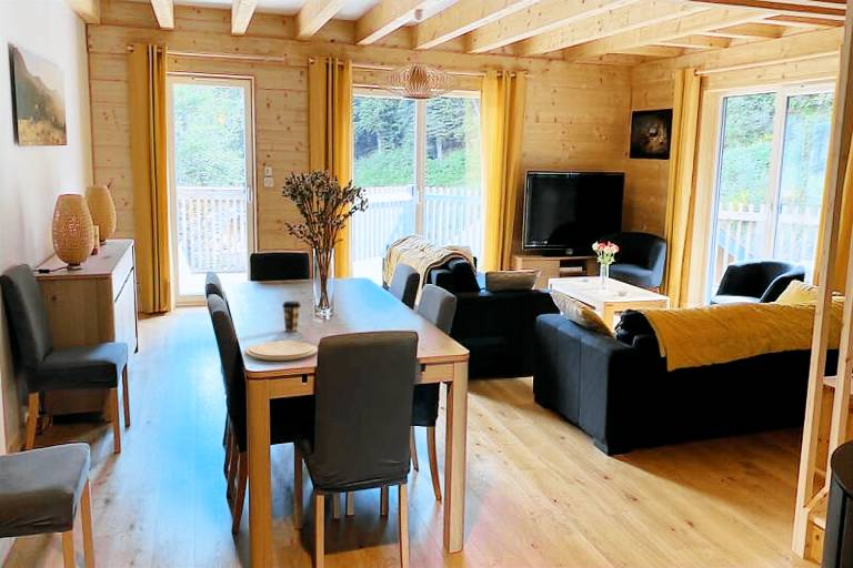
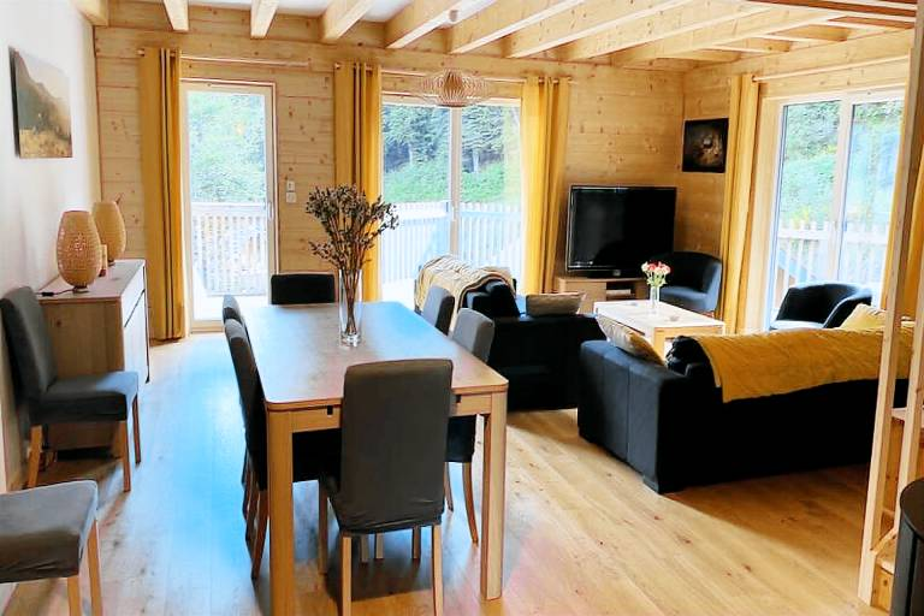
- plate [243,341,319,362]
- coffee cup [281,300,302,333]
